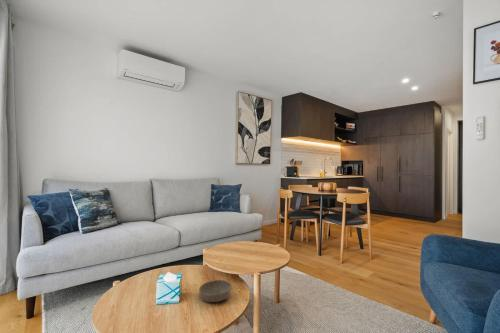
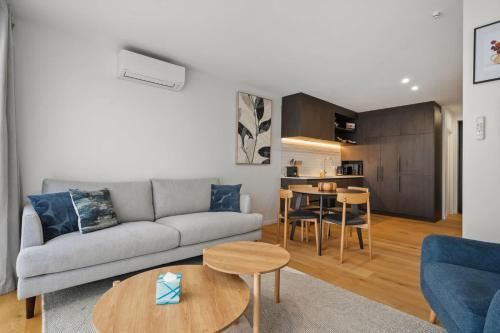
- bowl [198,279,233,303]
